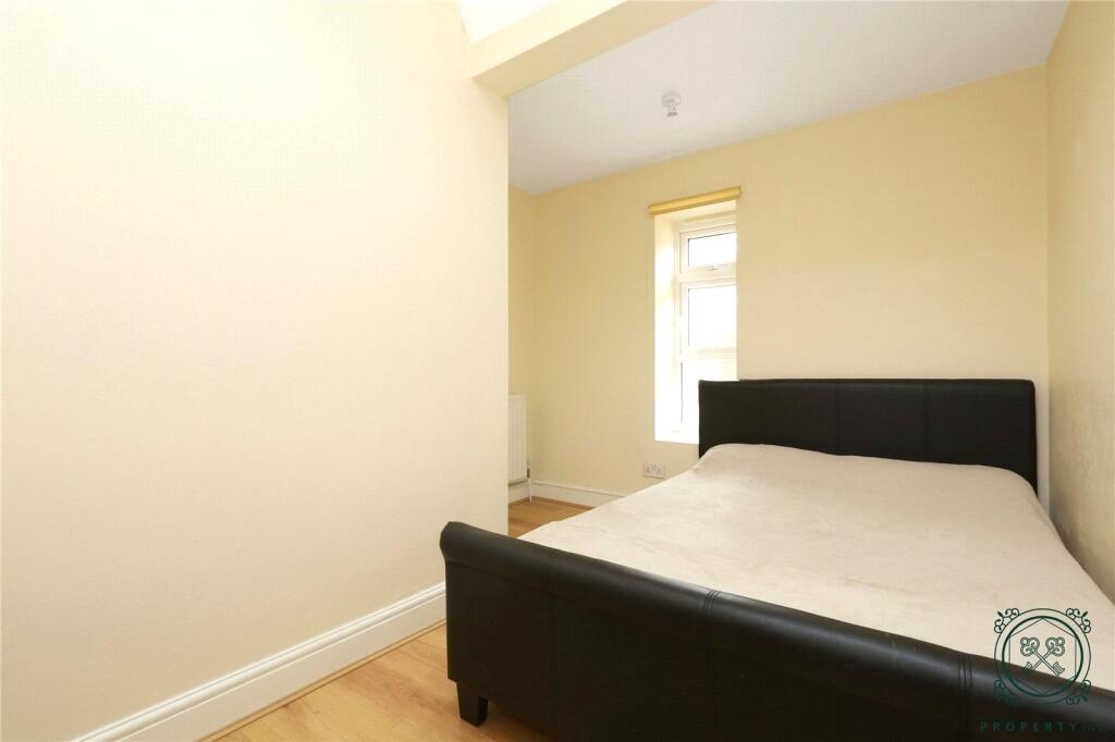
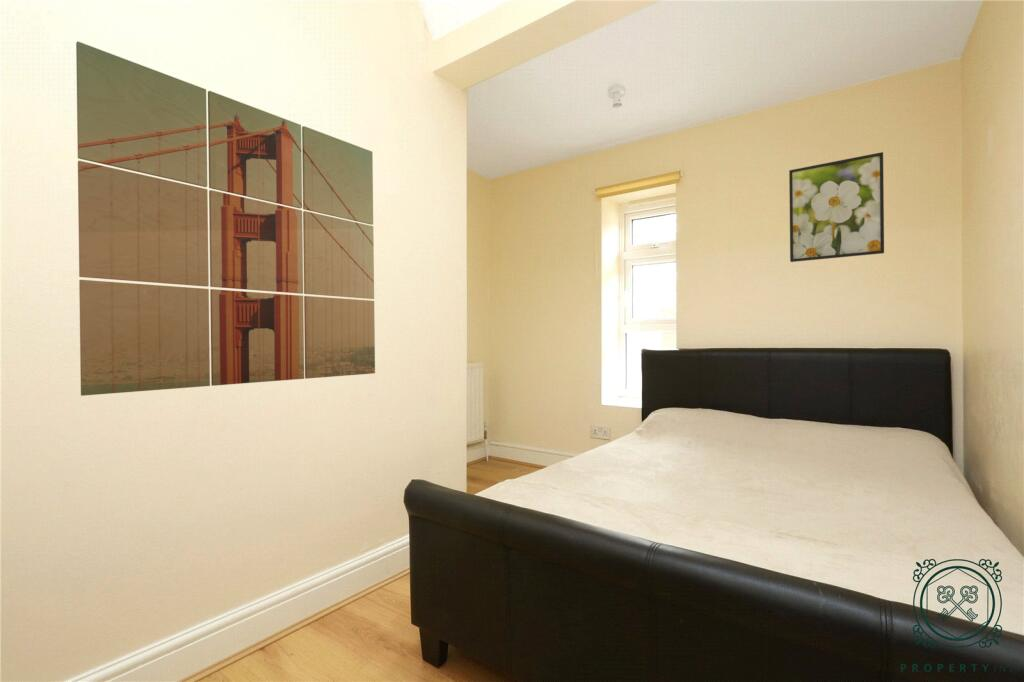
+ wall art [75,40,376,397]
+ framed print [788,151,885,263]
